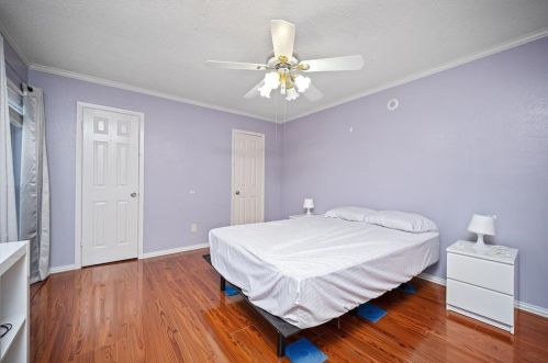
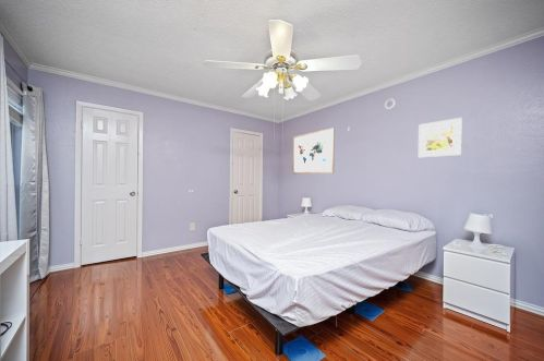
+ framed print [418,117,463,158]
+ wall art [291,127,336,175]
